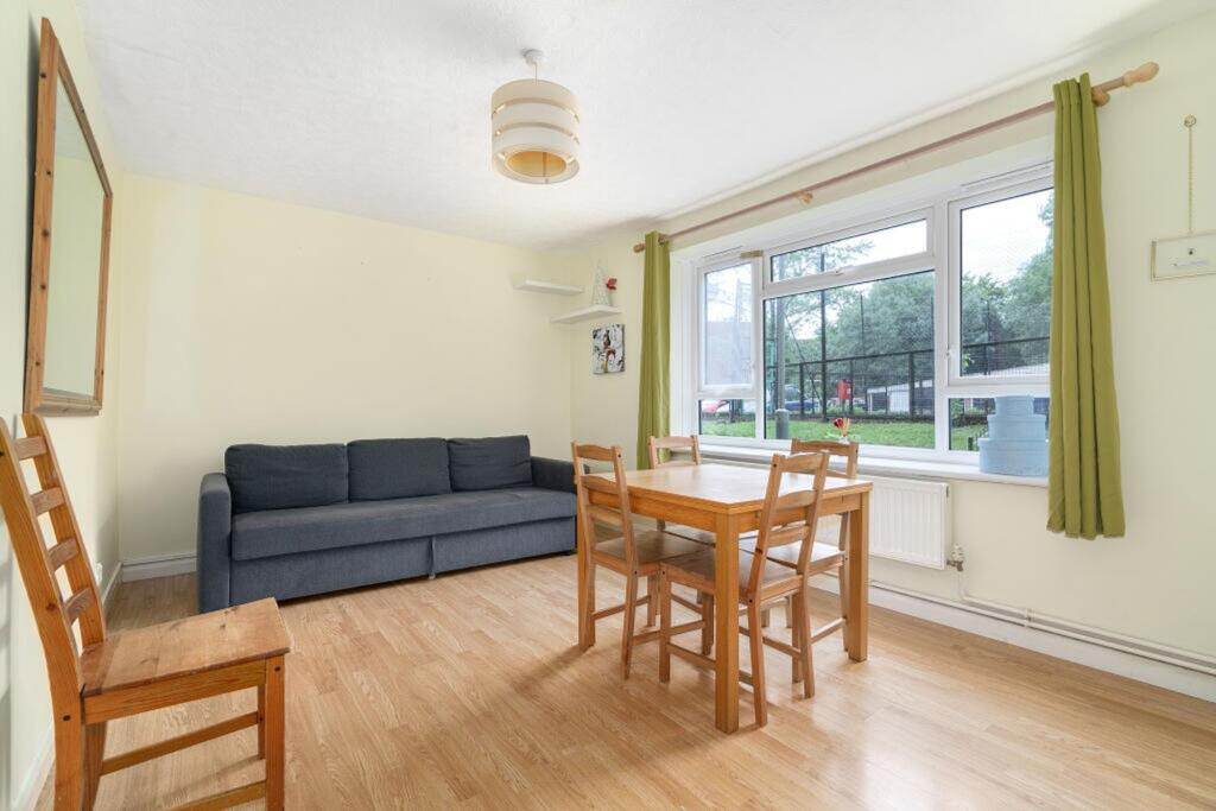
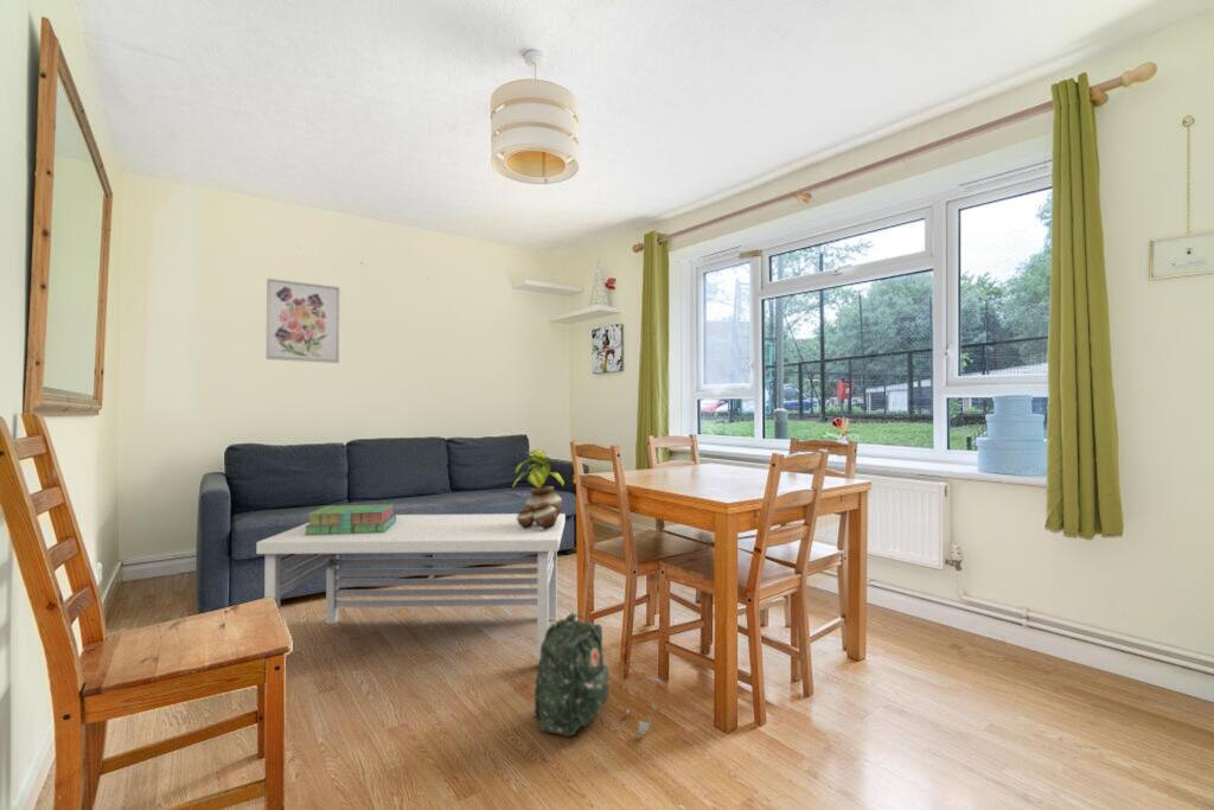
+ potted plant [512,448,566,530]
+ backpack [531,611,665,738]
+ coffee table [255,512,567,668]
+ wall art [264,278,340,364]
+ stack of books [305,503,397,535]
